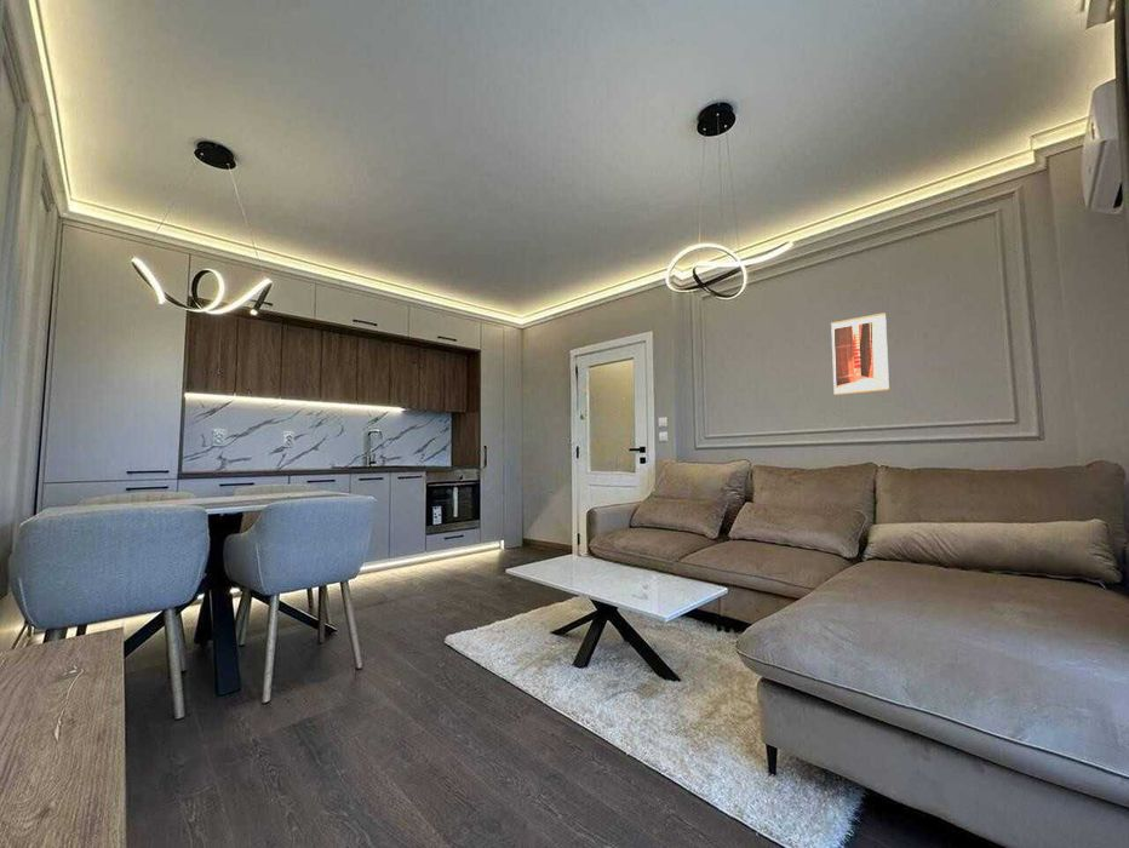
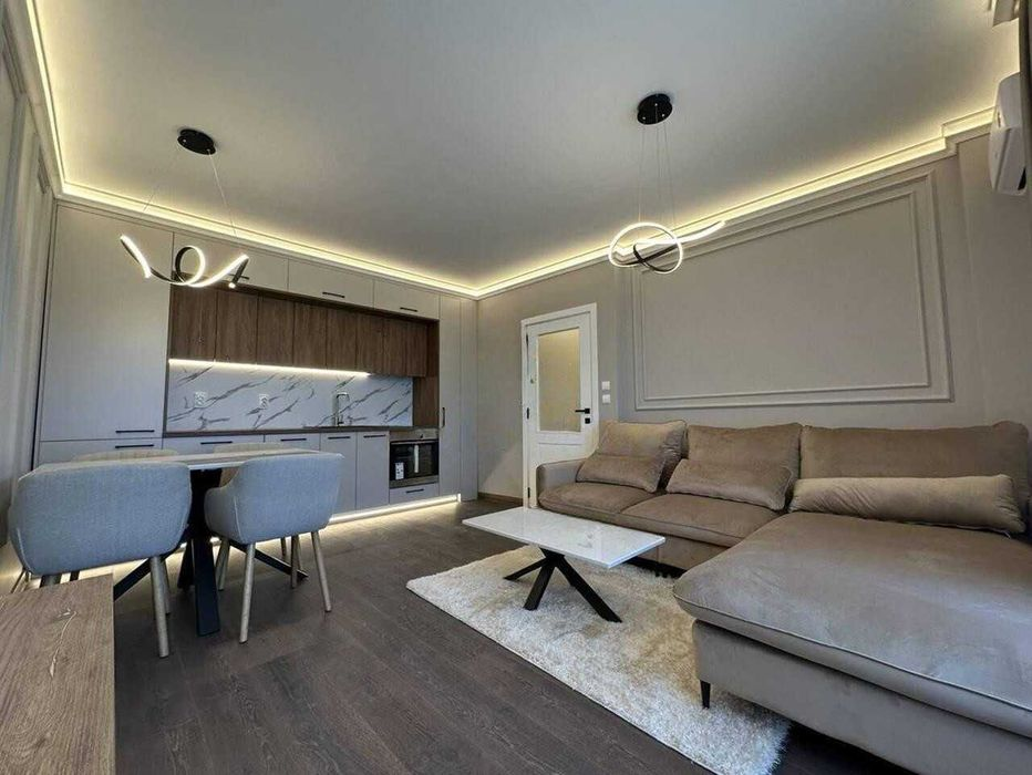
- wall art [830,311,890,396]
